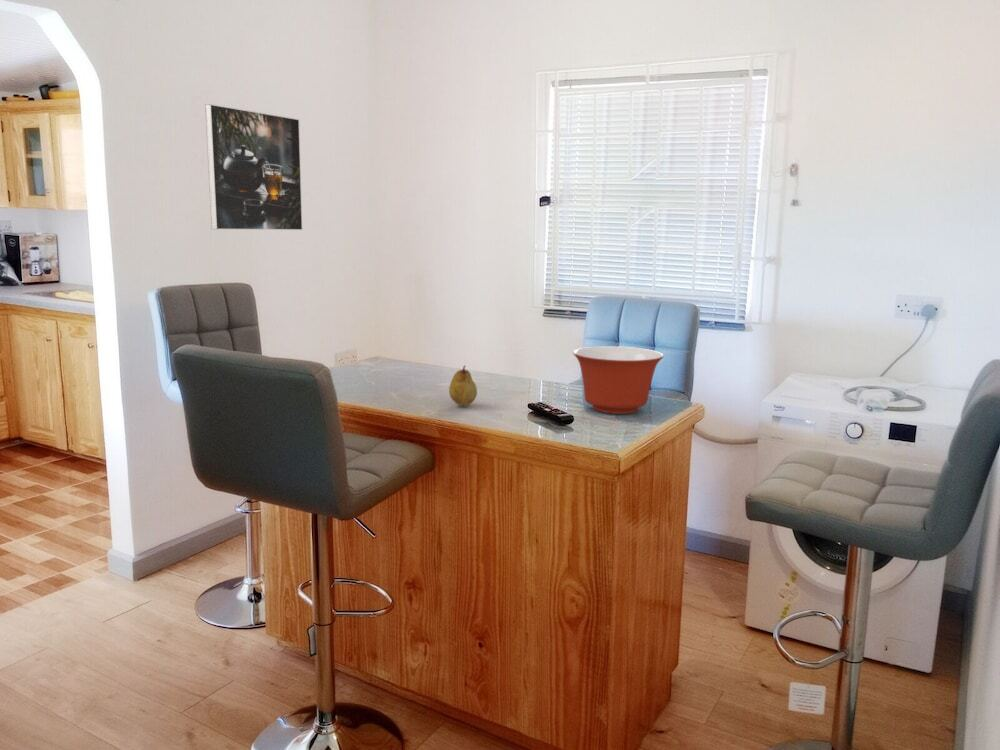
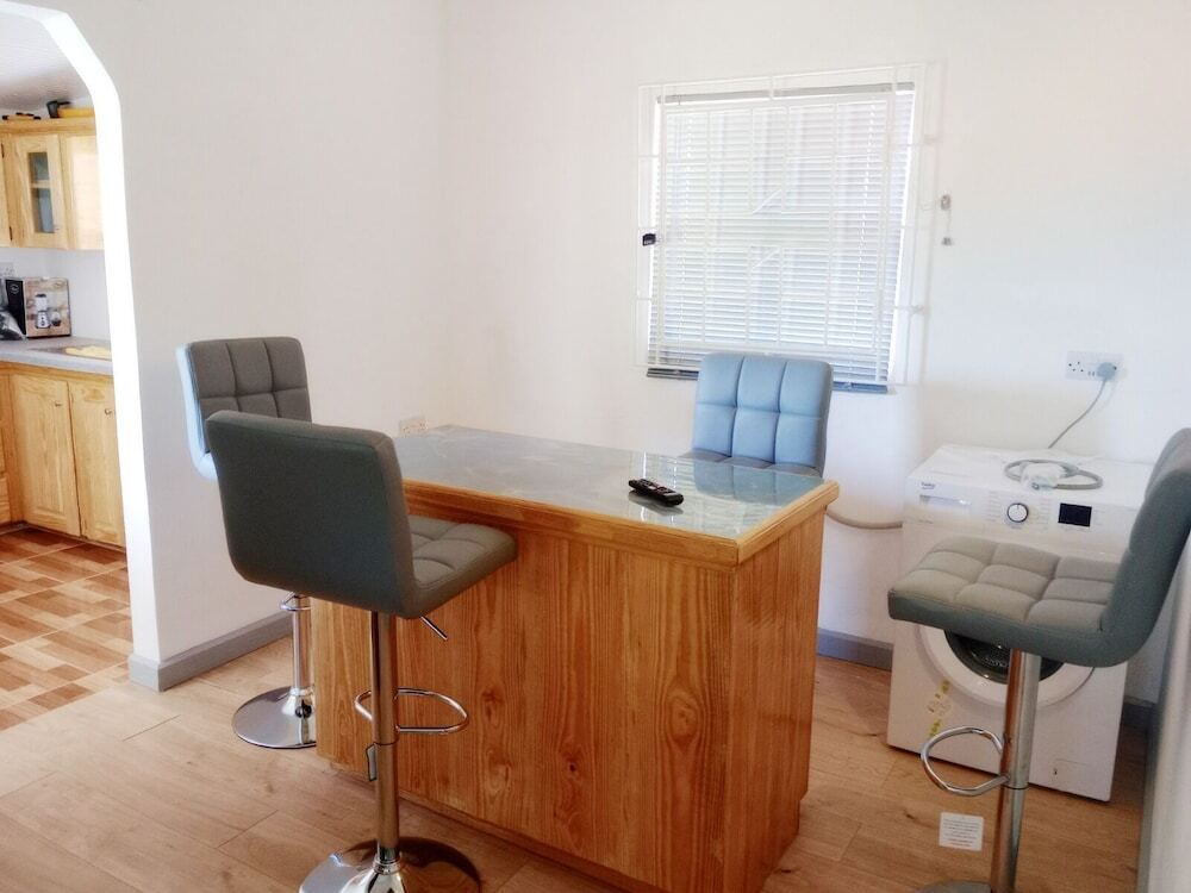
- mixing bowl [572,345,665,415]
- fruit [448,365,478,407]
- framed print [204,103,303,231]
